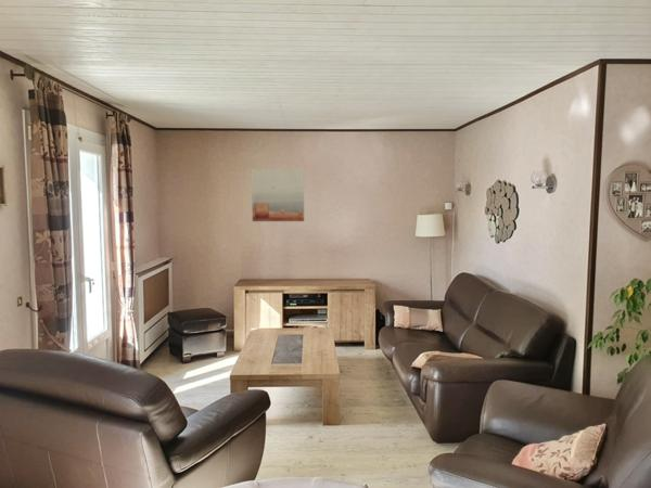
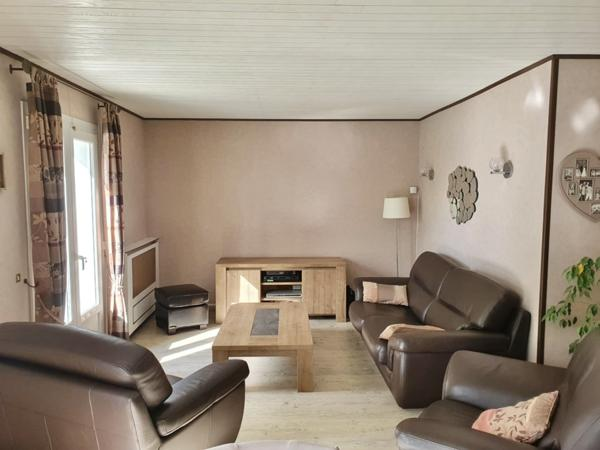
- wall art [251,168,305,222]
